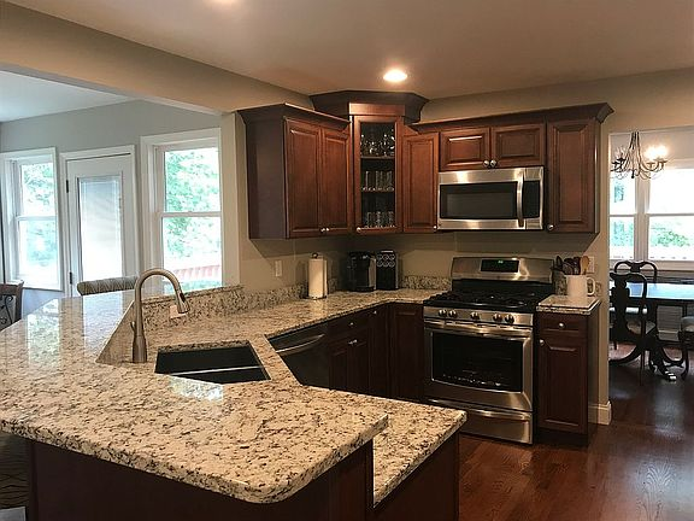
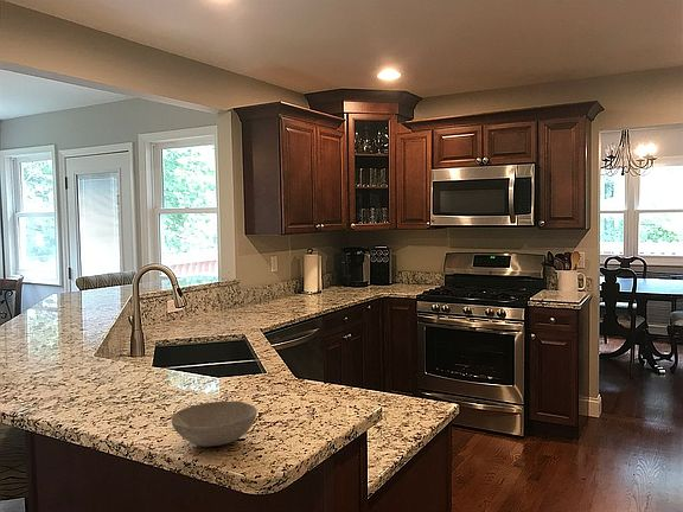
+ bowl [171,401,258,448]
